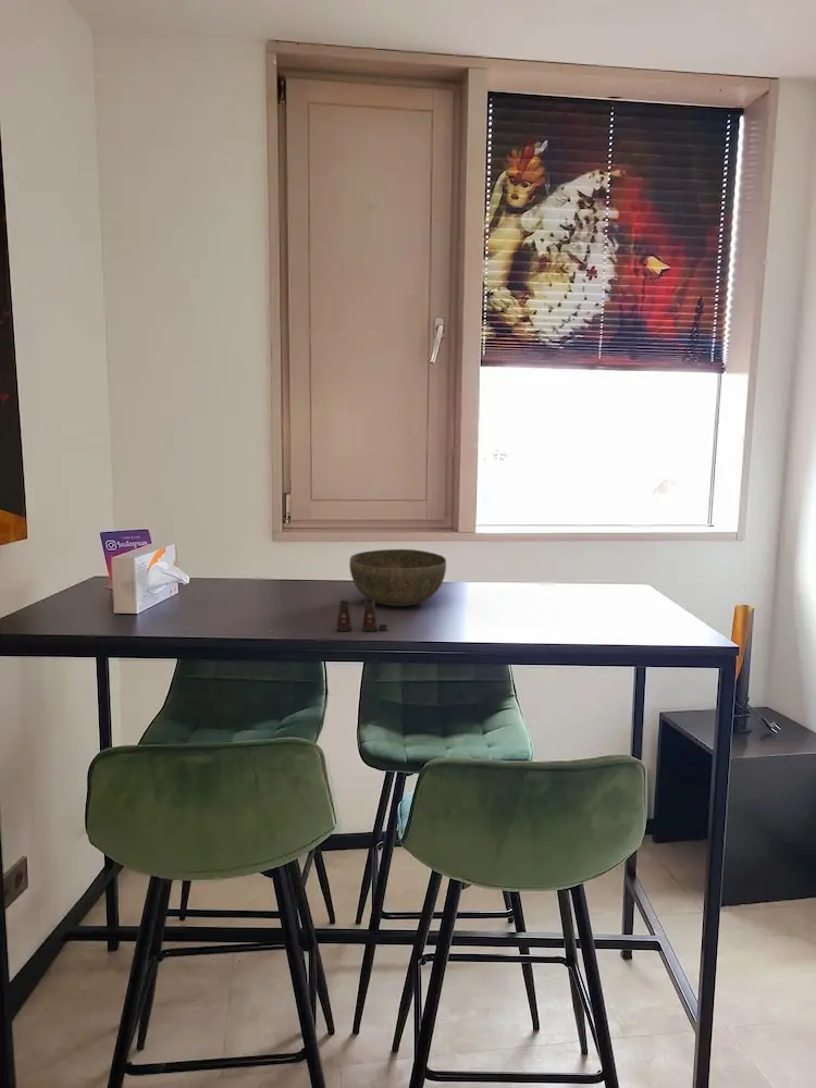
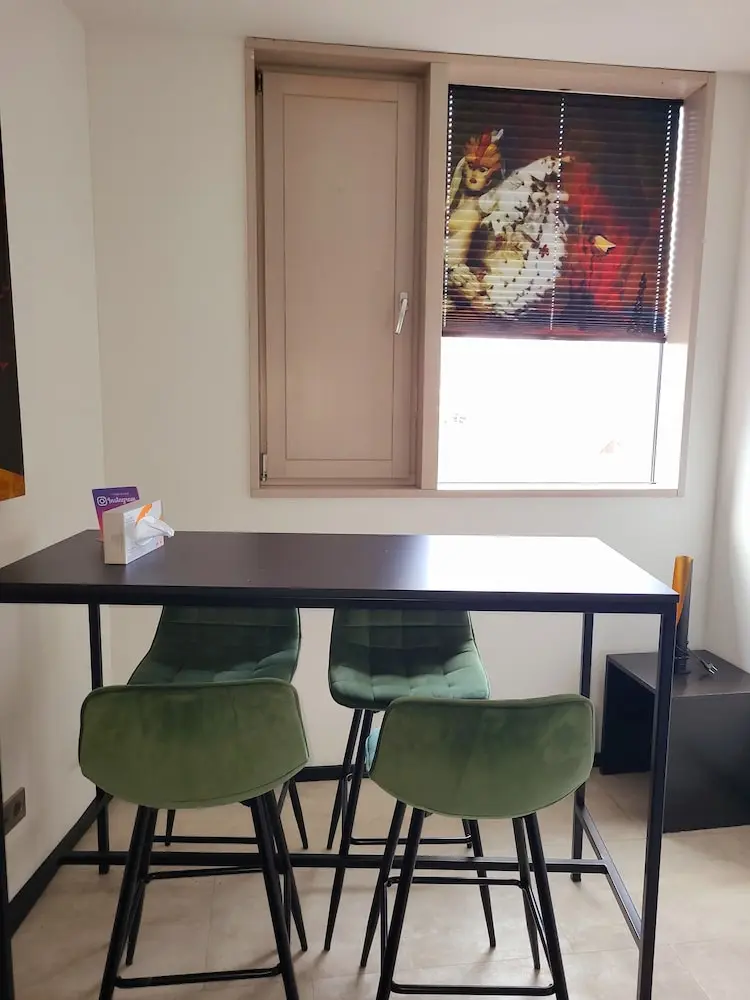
- bowl [348,548,447,607]
- salt shaker [335,598,388,632]
